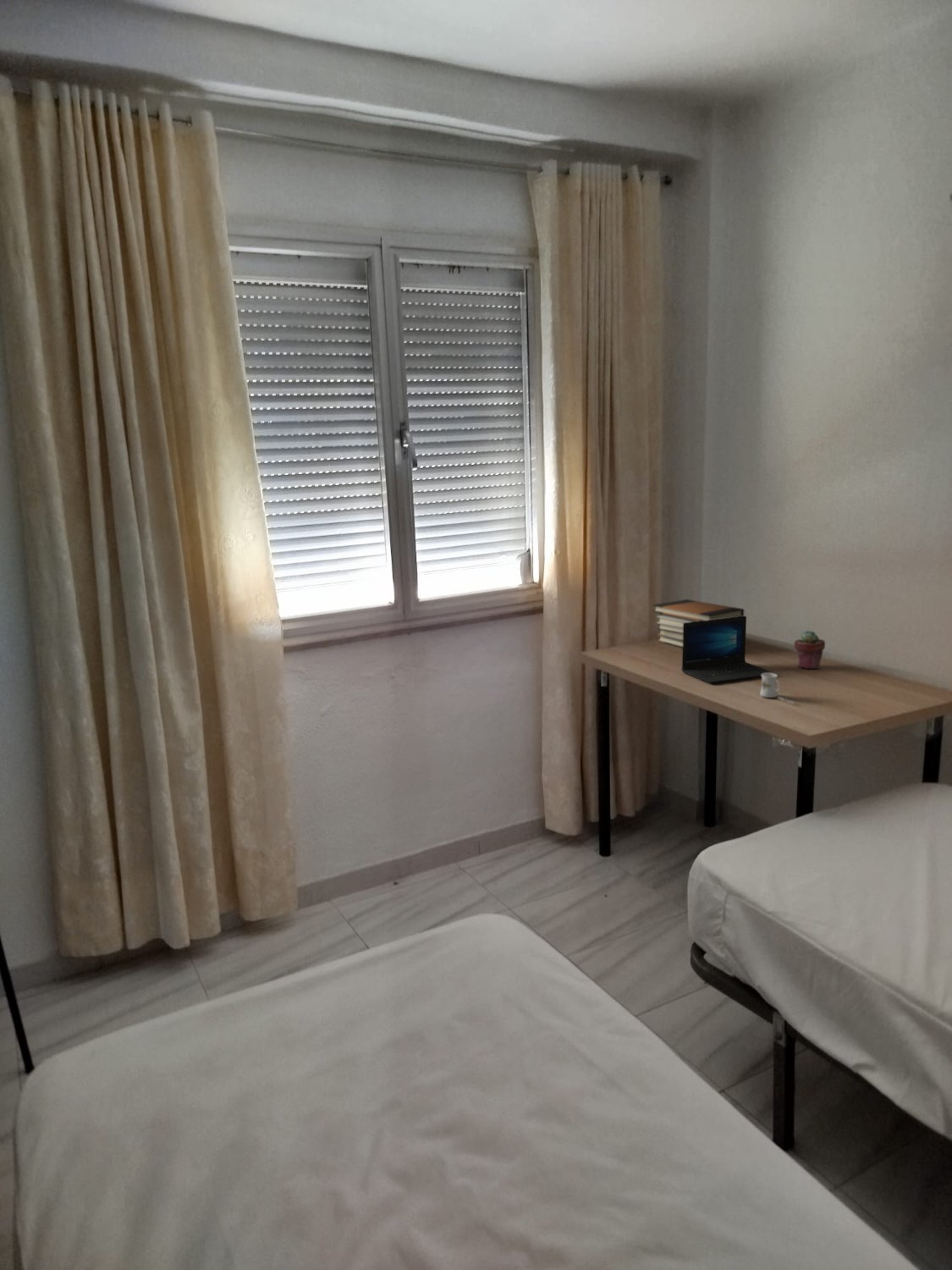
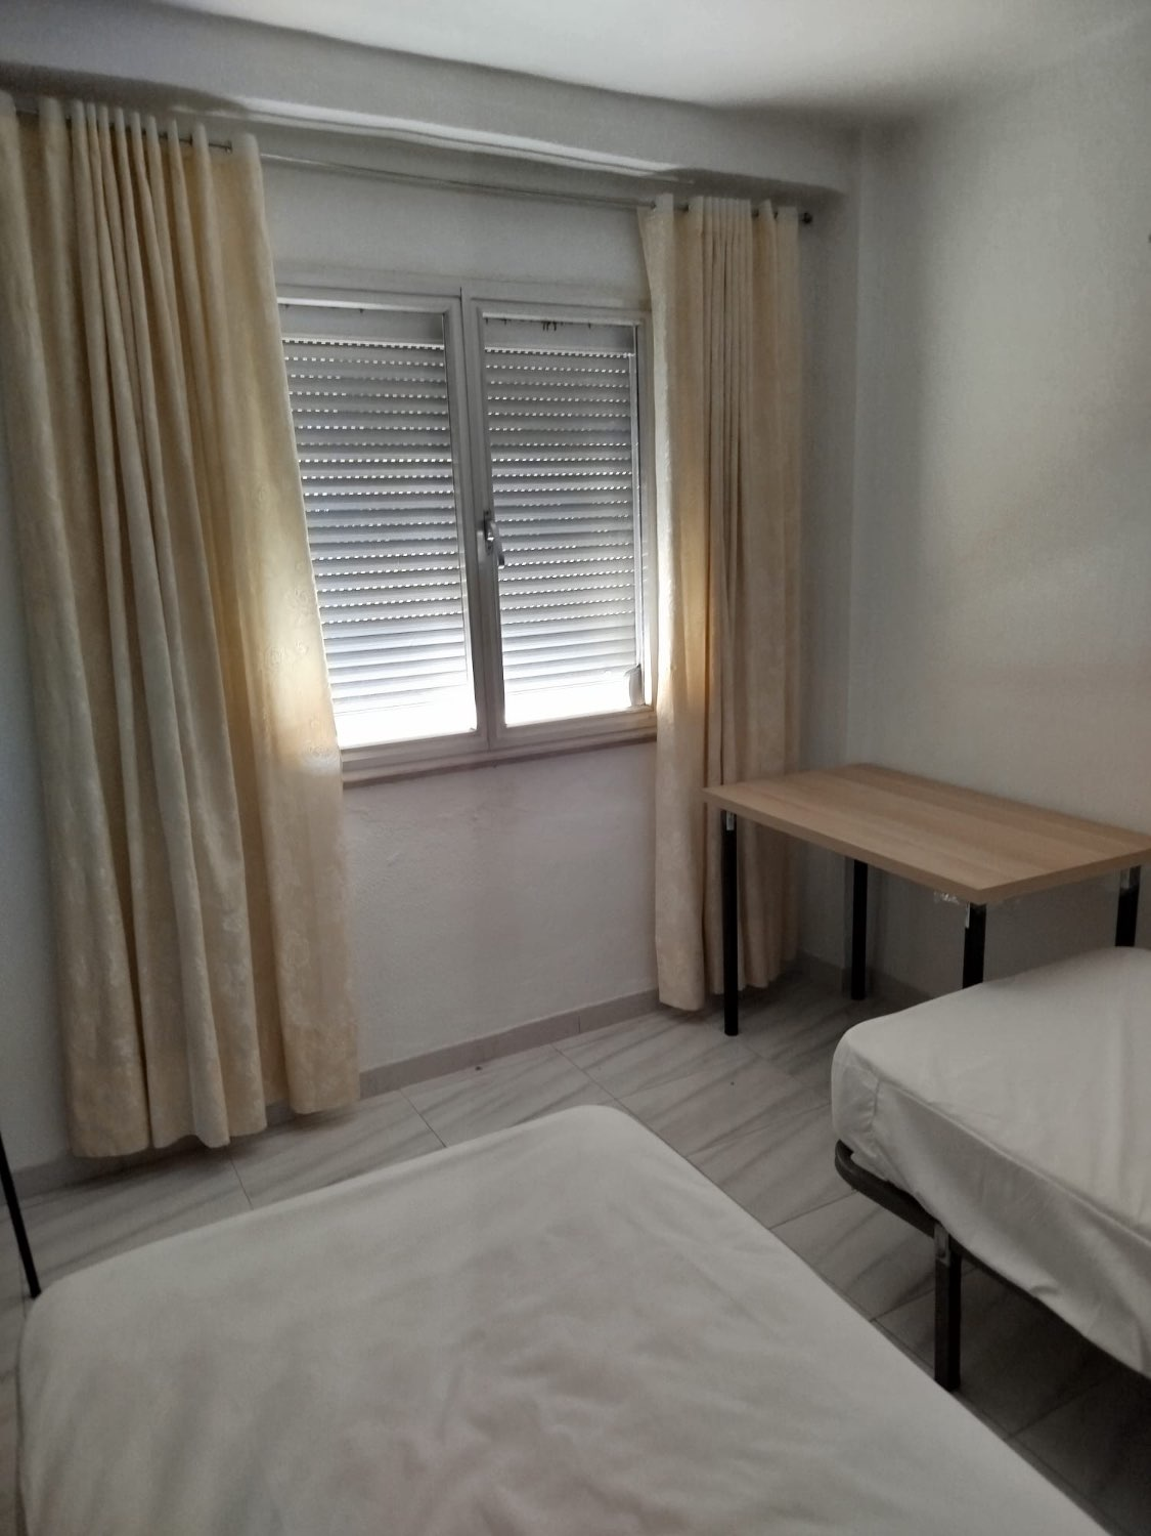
- laptop [680,616,775,684]
- mug [759,673,795,704]
- potted succulent [794,630,826,670]
- book stack [652,599,745,649]
